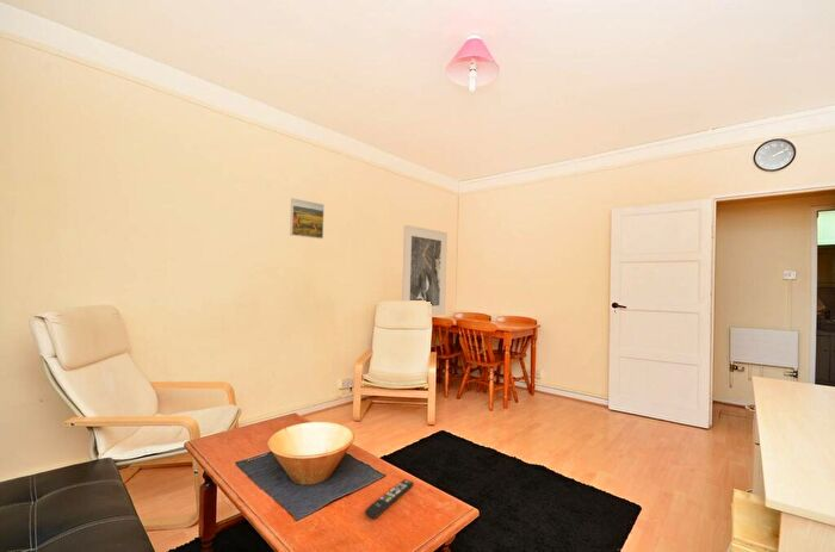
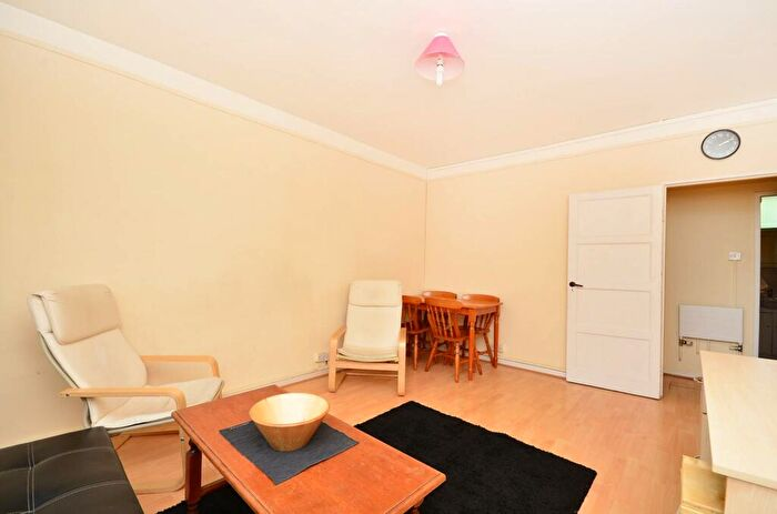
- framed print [289,197,326,240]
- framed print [401,224,449,316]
- remote control [364,478,415,520]
